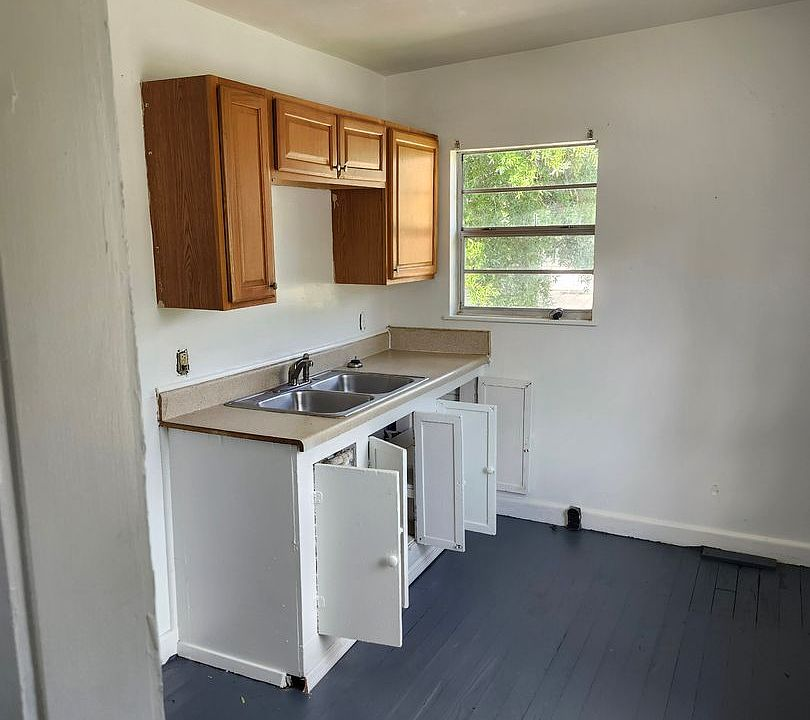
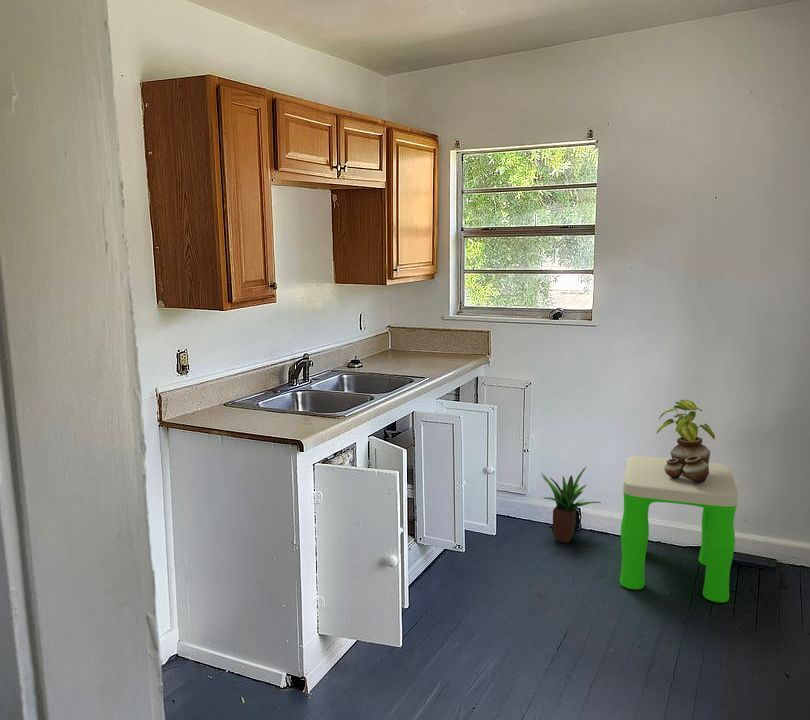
+ stool [619,455,739,603]
+ potted plant [540,465,602,544]
+ potted plant [656,399,716,484]
